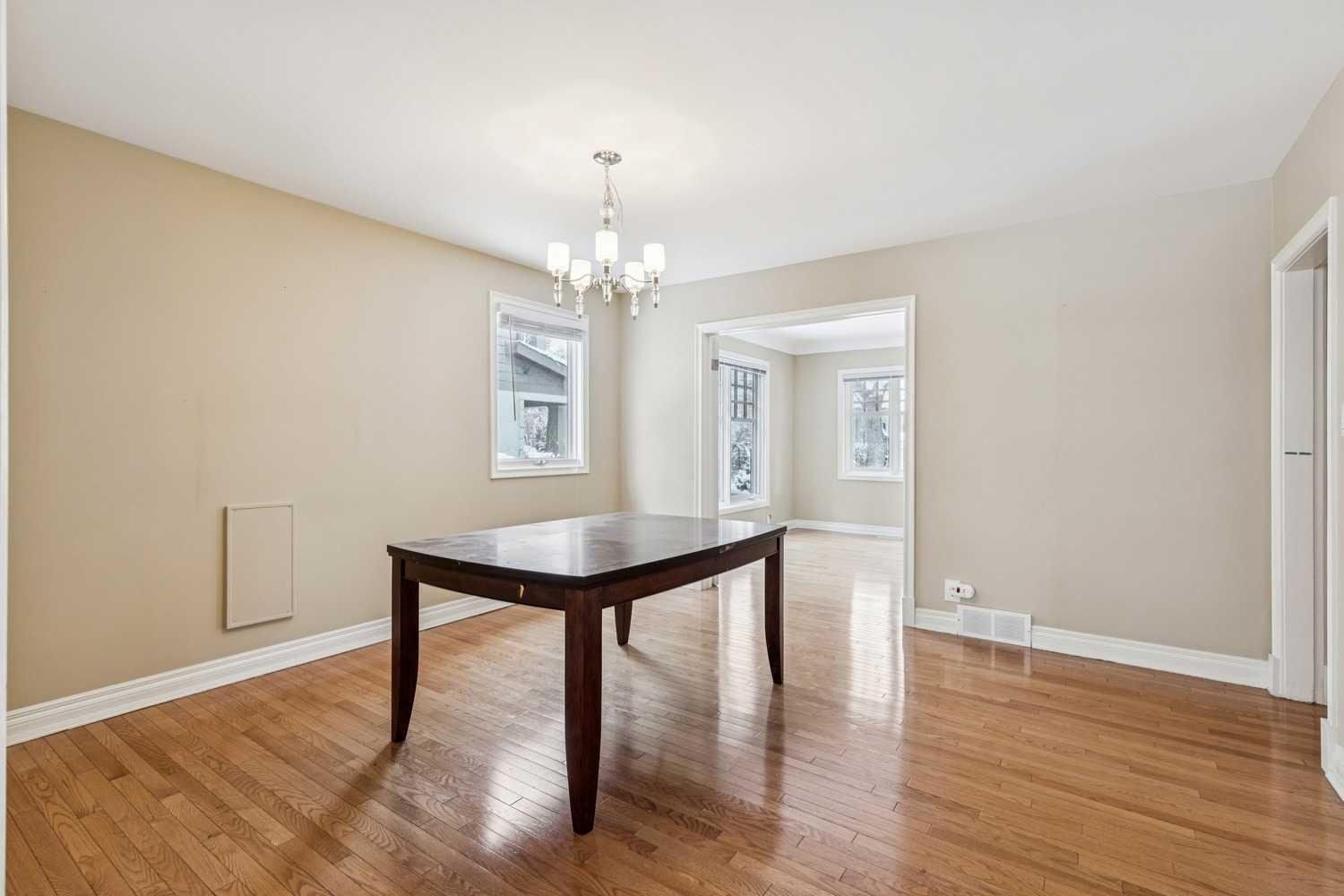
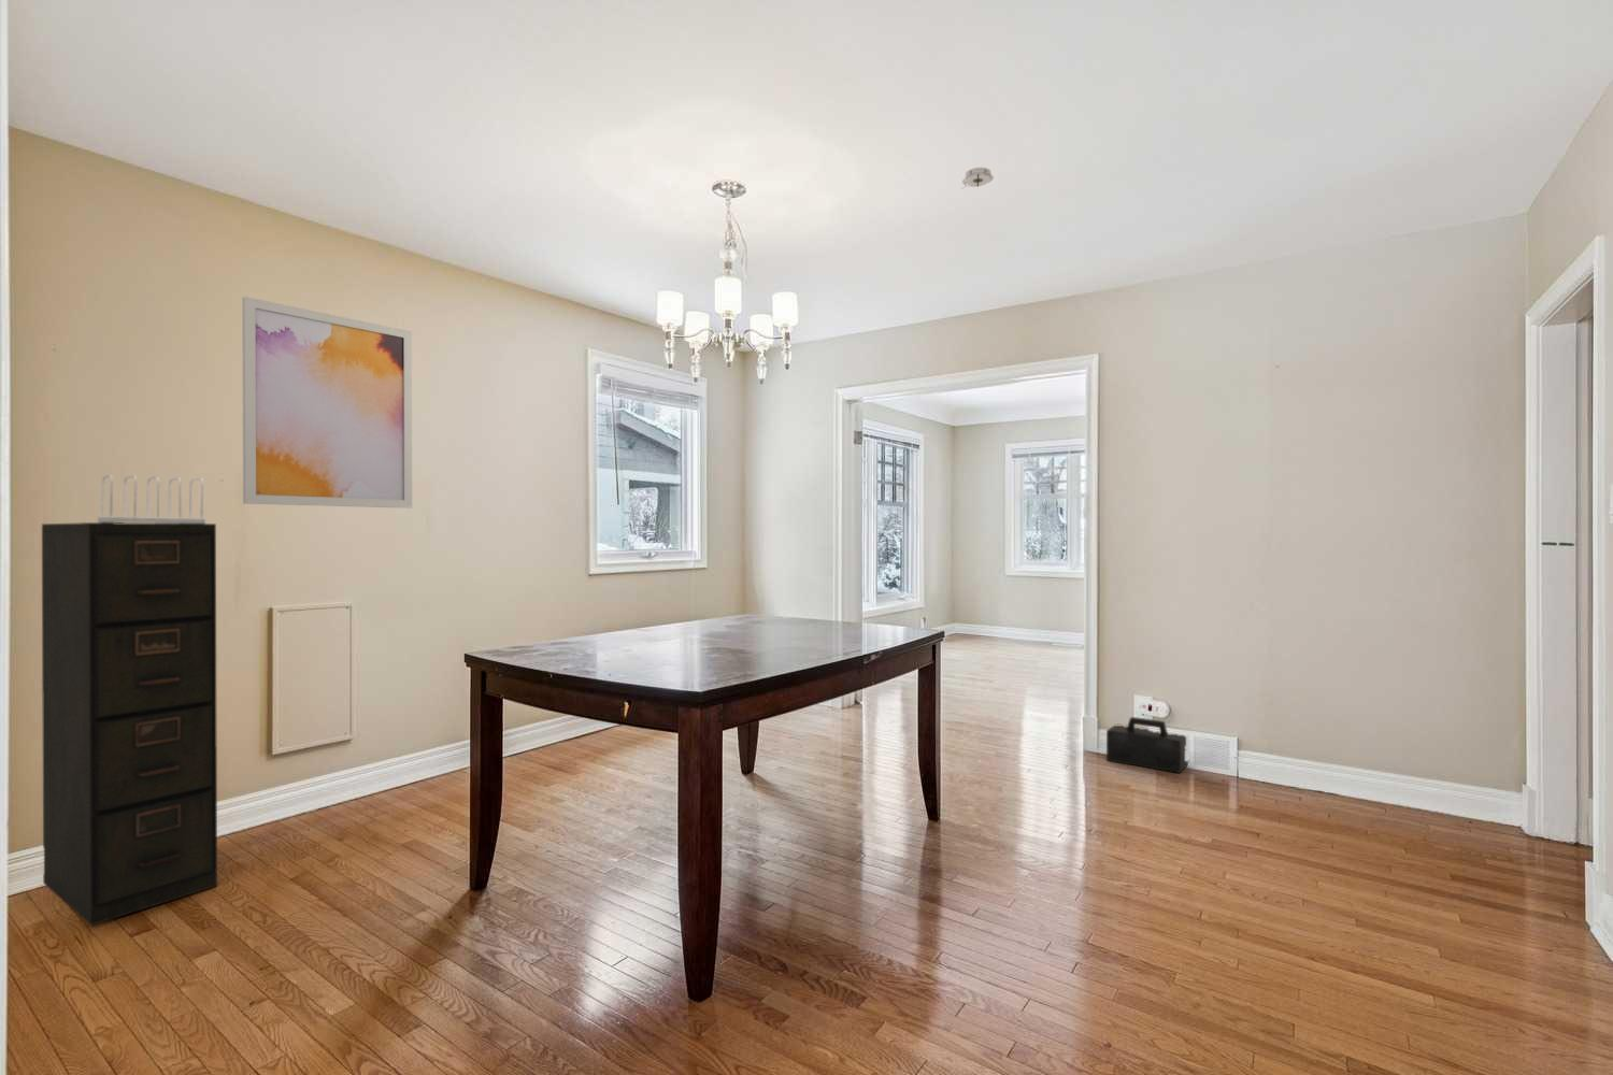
+ filing cabinet [41,522,218,926]
+ smoke detector [960,167,995,191]
+ file sorter [97,474,206,523]
+ wall art [241,295,413,510]
+ speaker [1105,716,1189,774]
